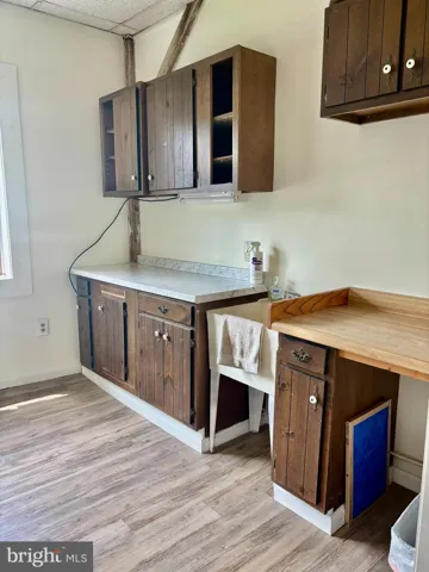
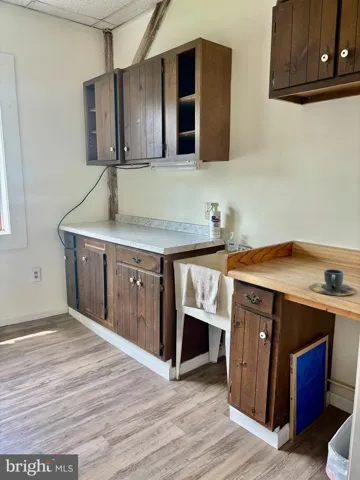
+ cup [309,268,357,296]
